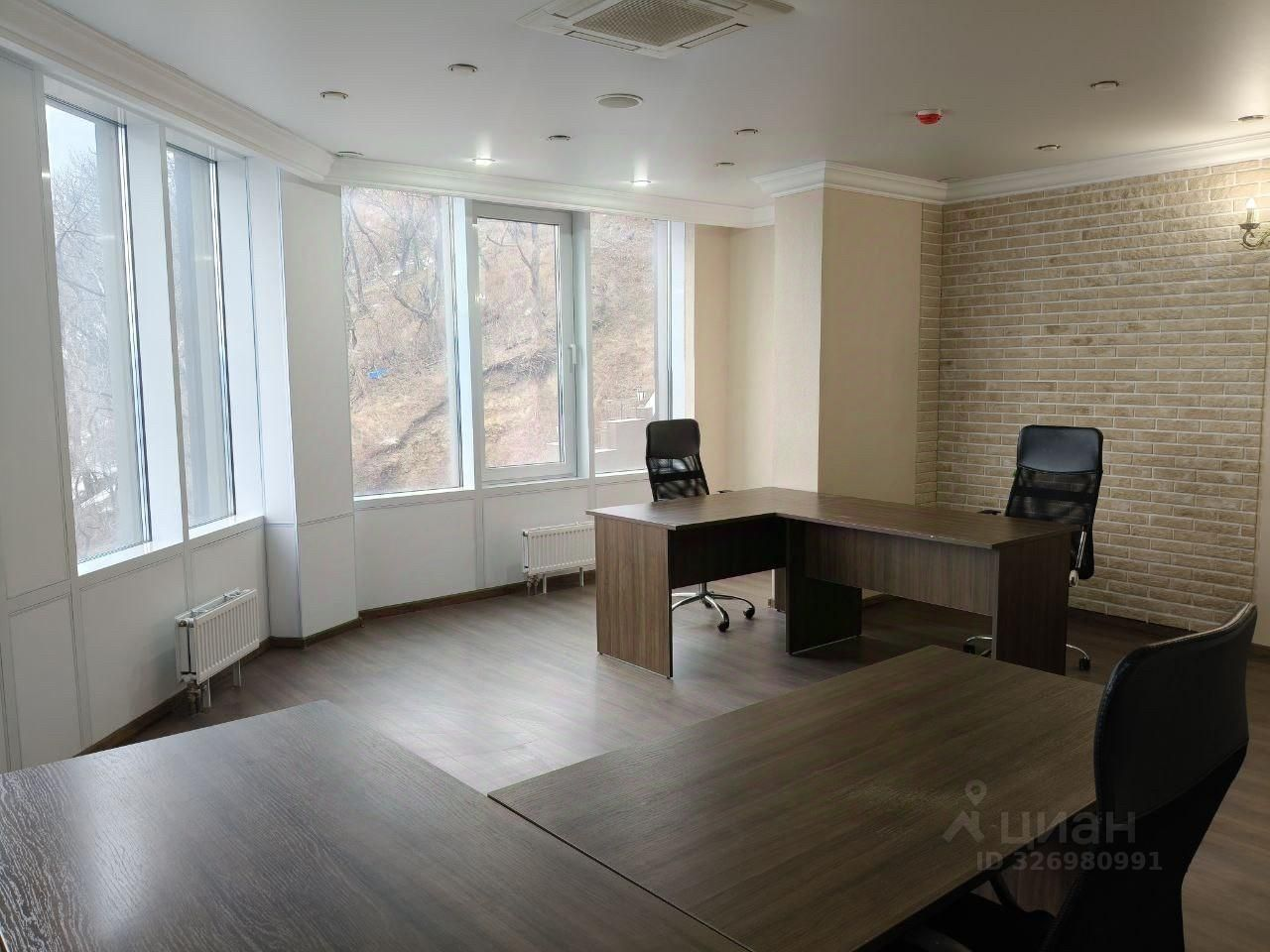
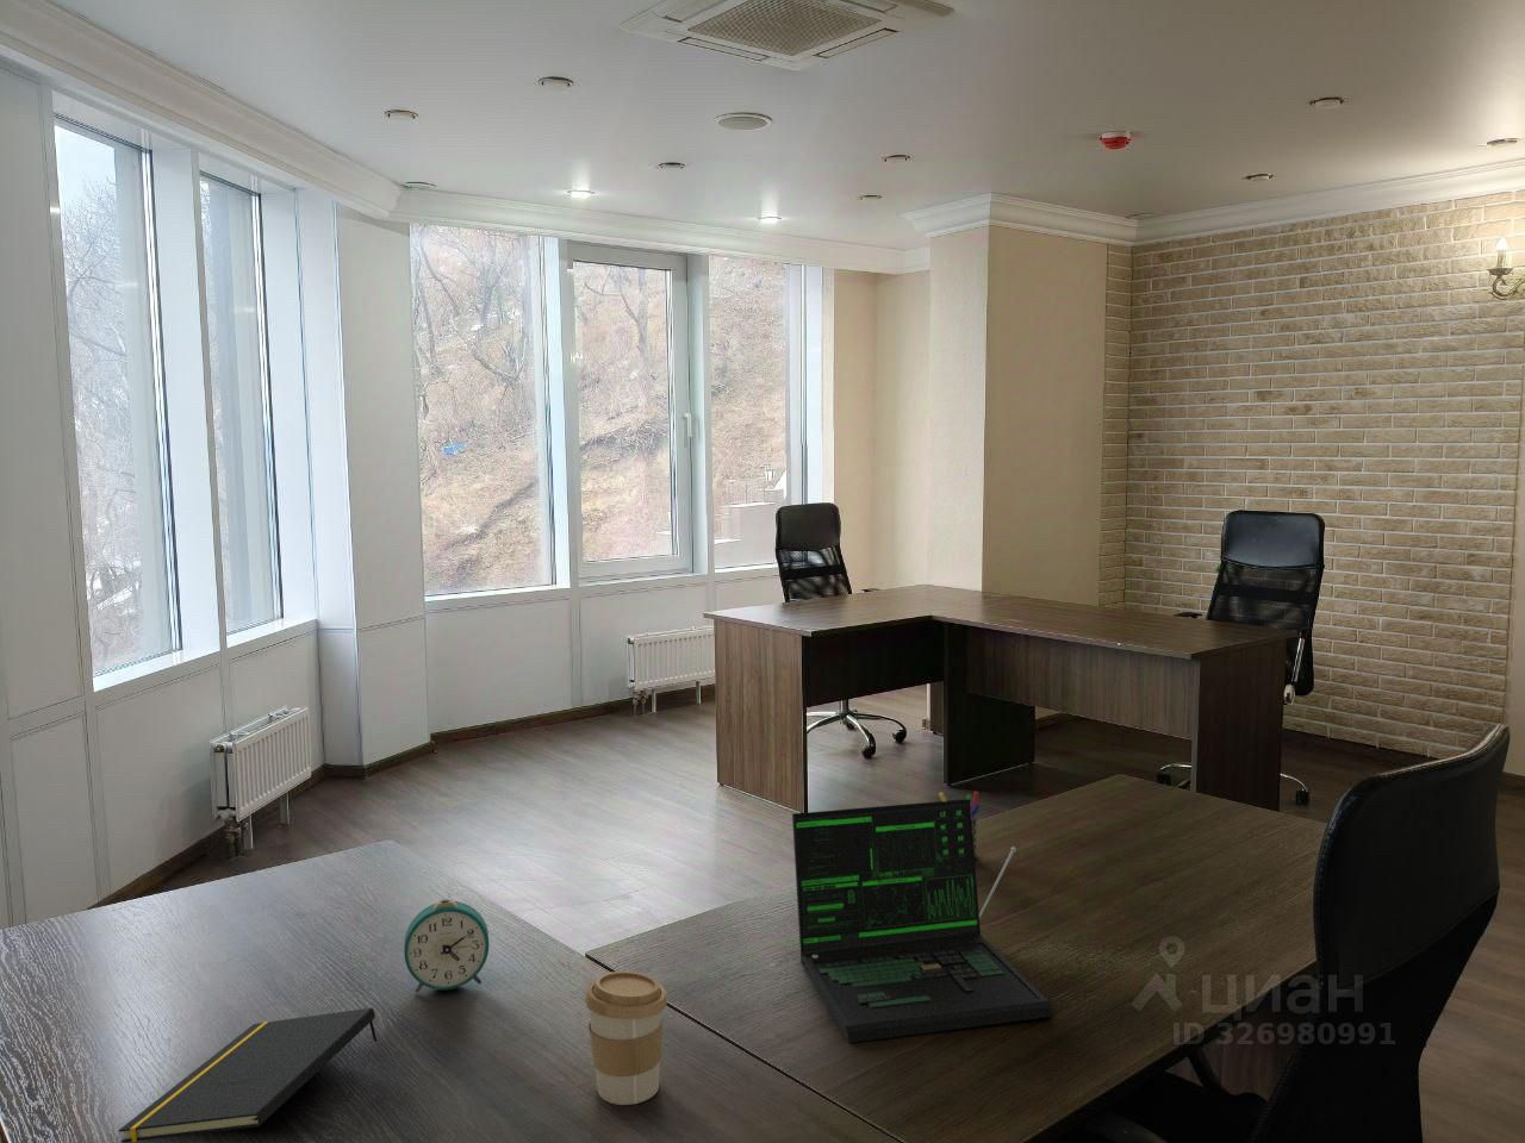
+ pen holder [938,790,981,860]
+ laptop [791,797,1054,1045]
+ alarm clock [402,898,490,993]
+ notepad [118,1007,379,1143]
+ coffee cup [584,970,669,1106]
